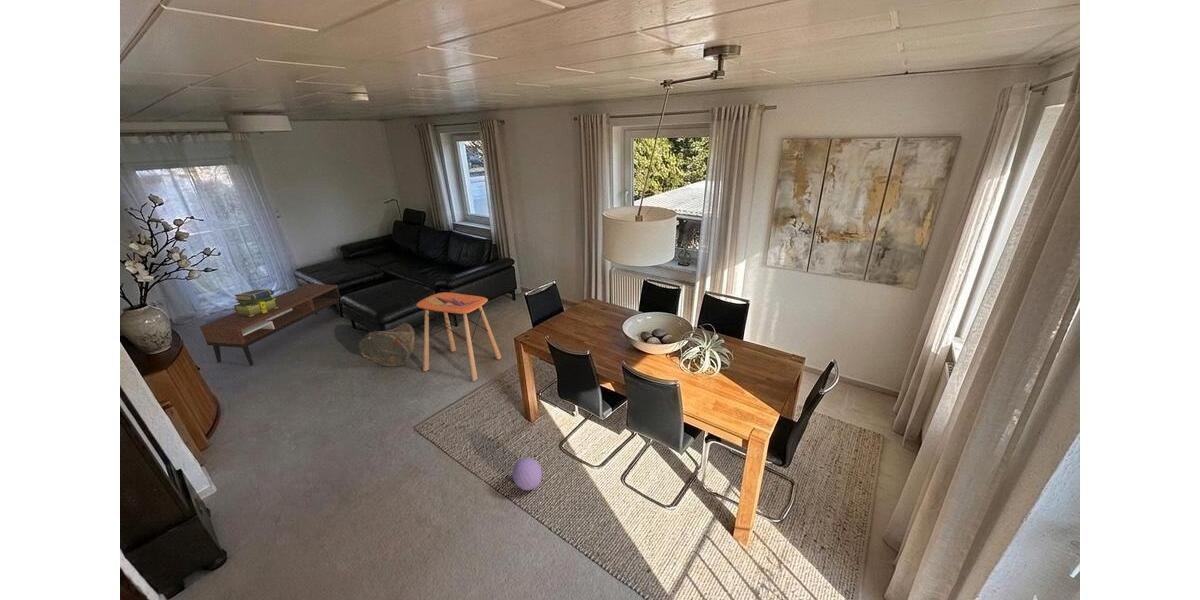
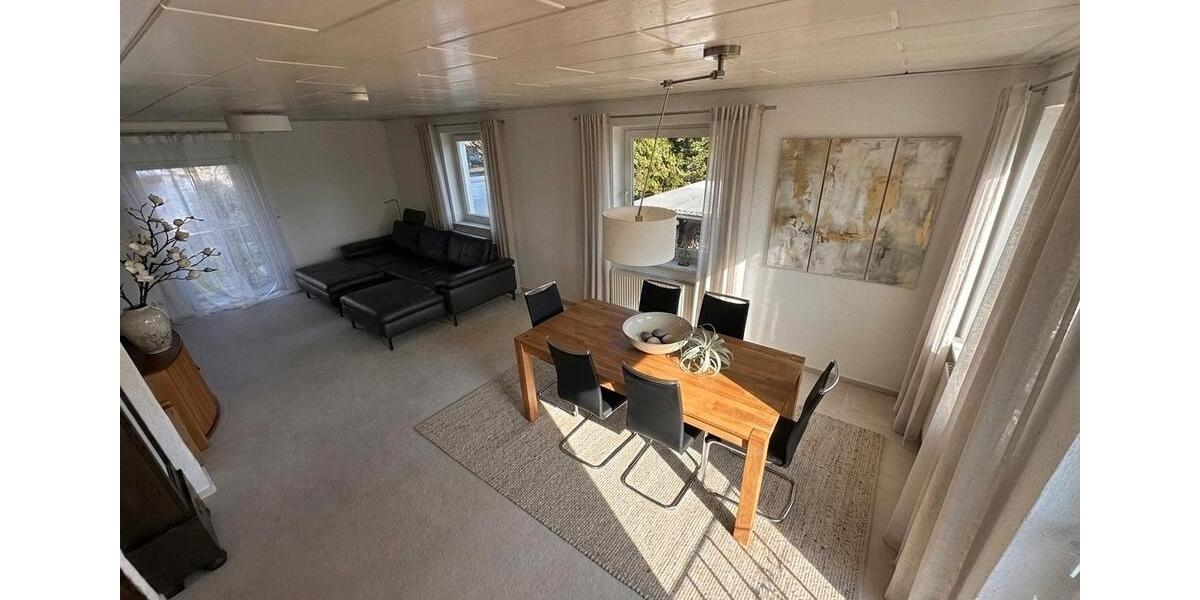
- ball [511,456,543,491]
- stack of books [233,288,278,317]
- bag [357,322,417,368]
- side table [415,291,502,382]
- coffee table [199,283,341,367]
